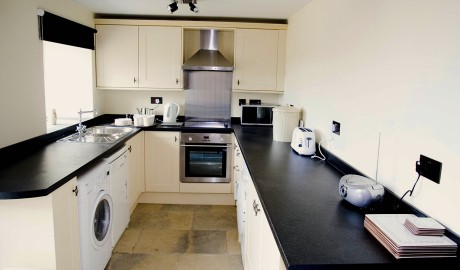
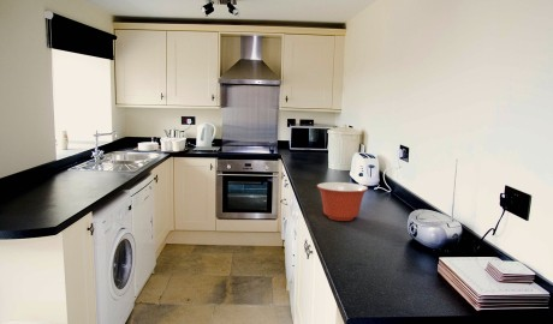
+ mixing bowl [316,181,369,222]
